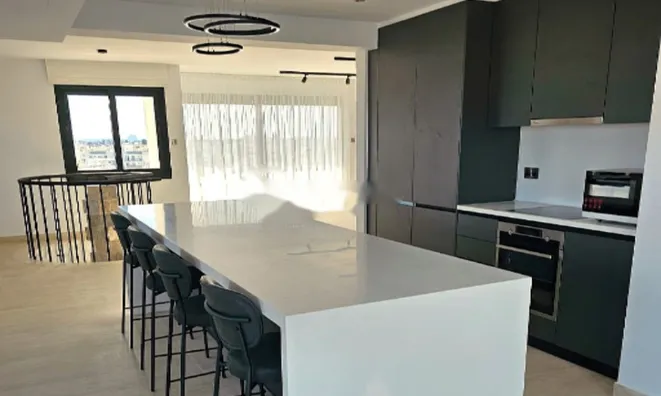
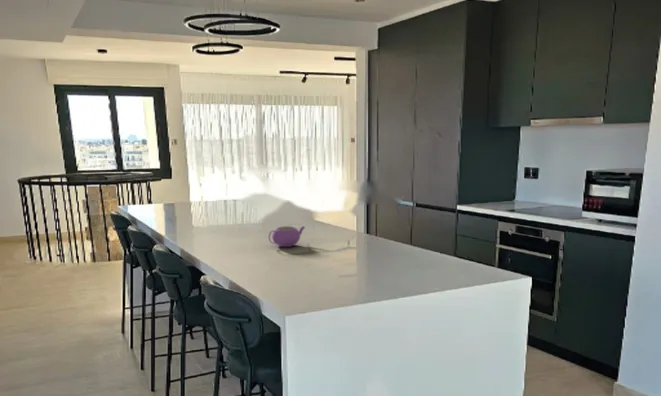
+ teapot [268,225,306,248]
